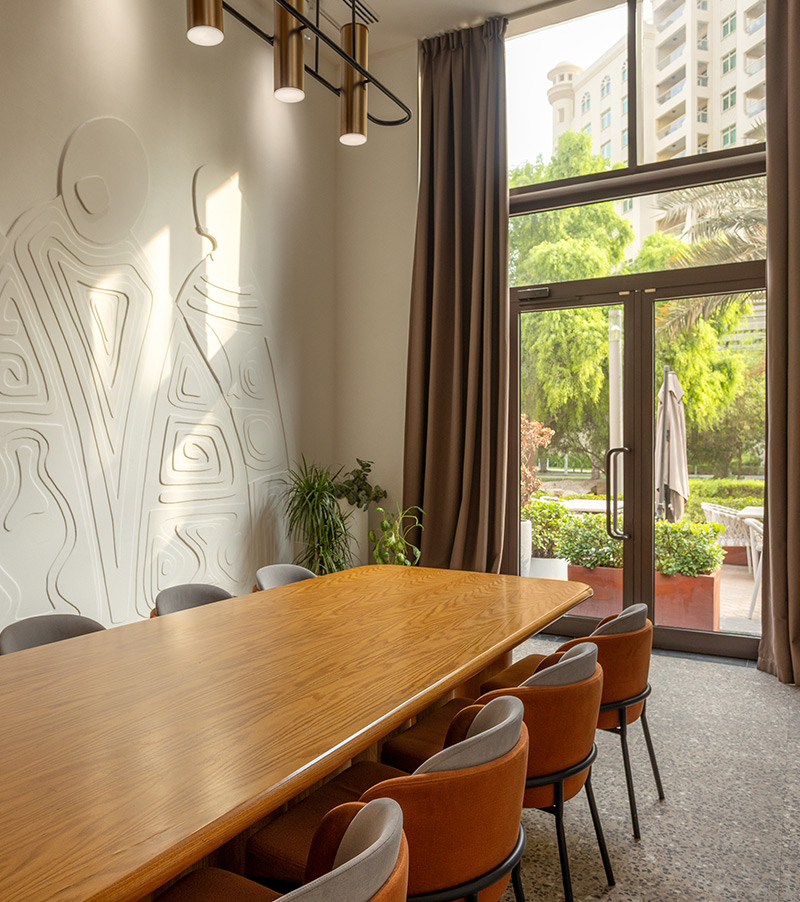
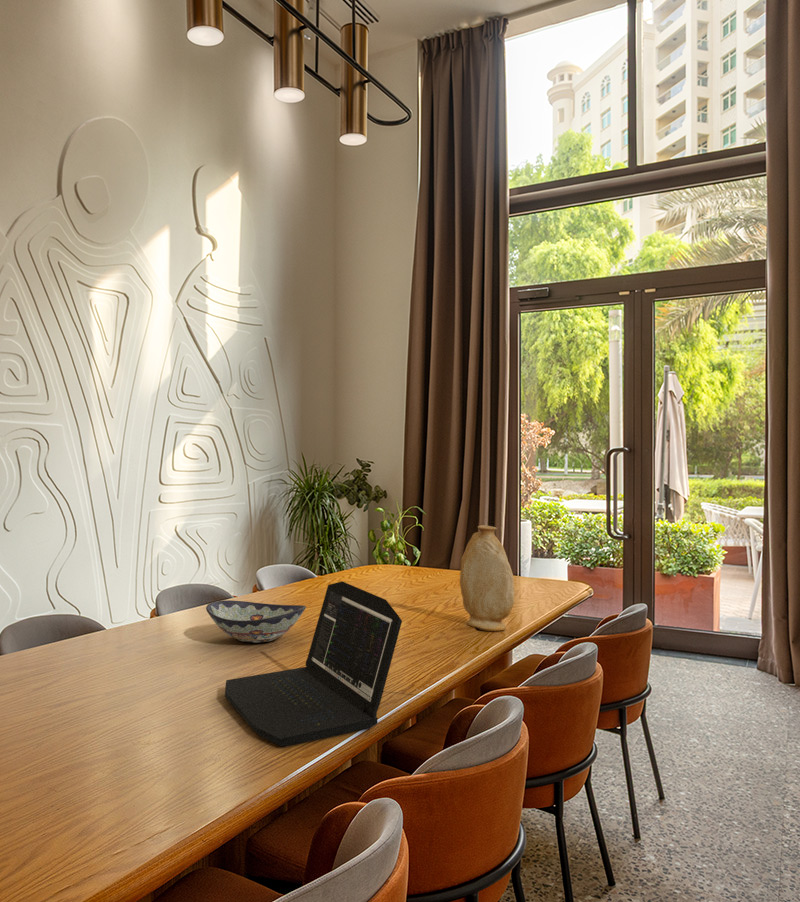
+ vase [459,524,516,632]
+ decorative bowl [205,599,307,644]
+ laptop [224,580,403,748]
